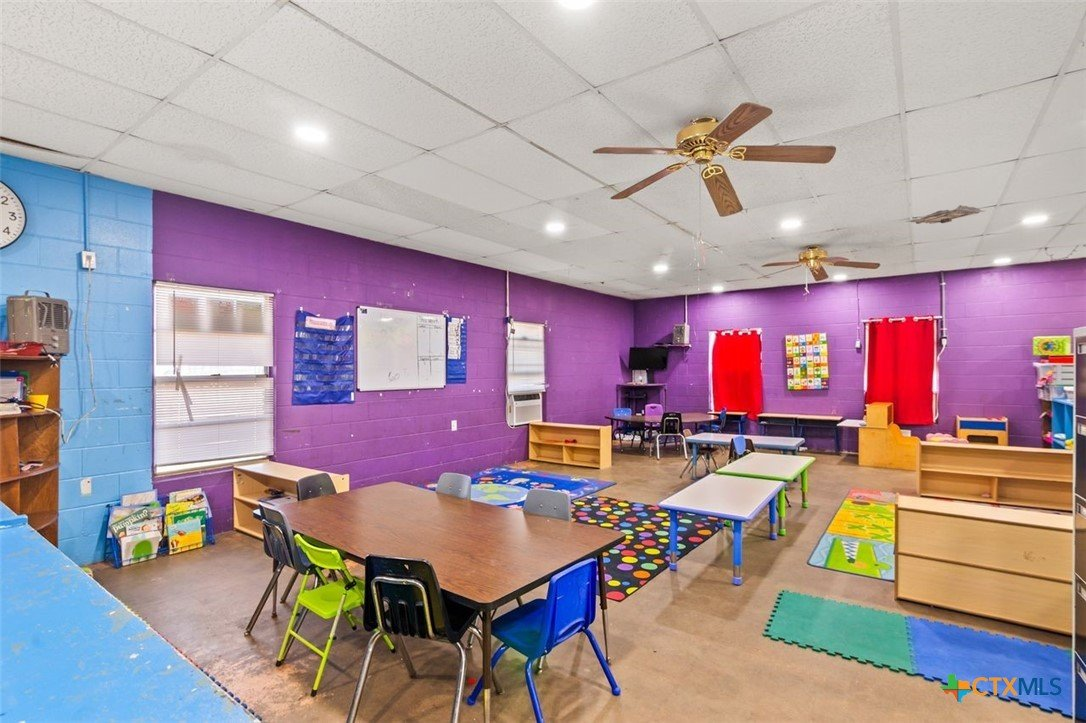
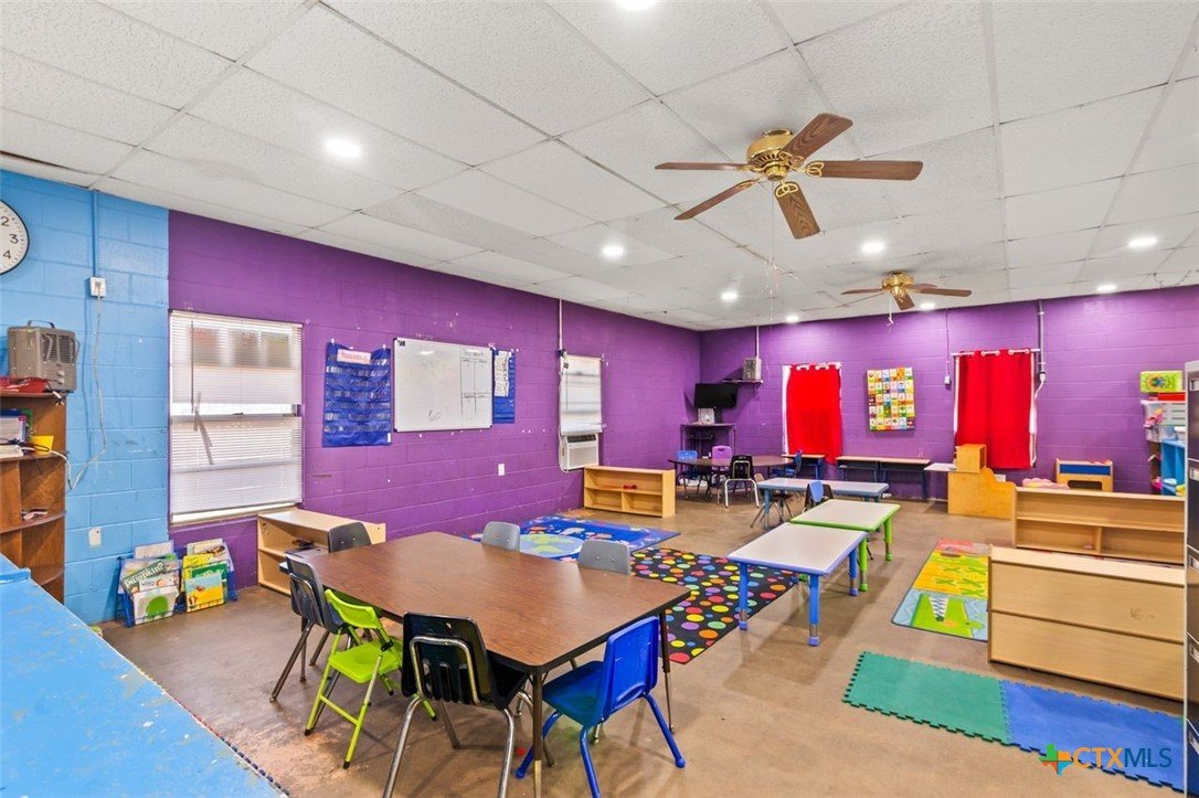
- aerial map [905,204,985,225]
